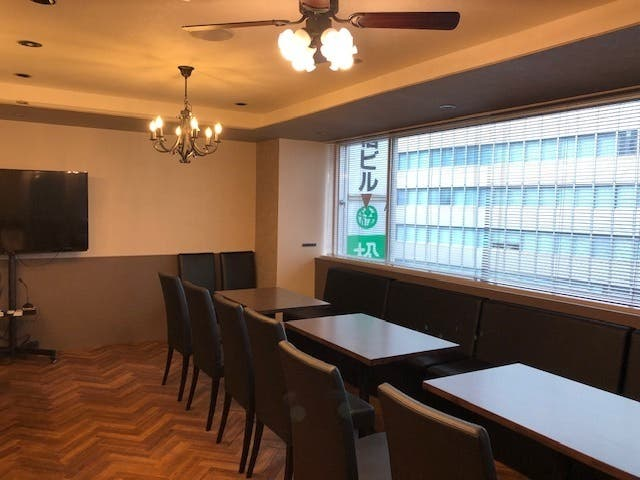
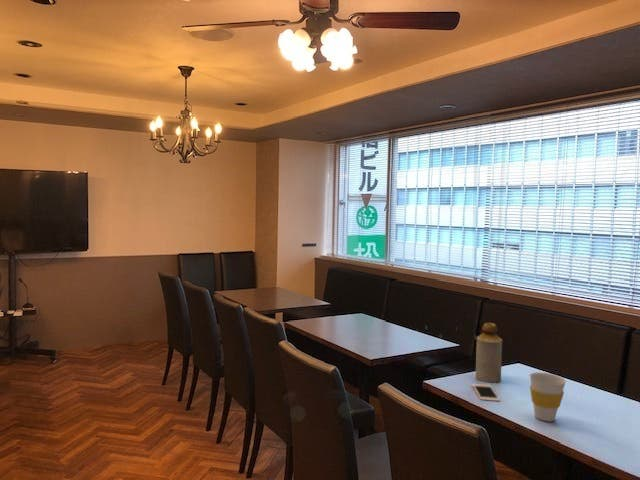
+ bottle [475,322,503,384]
+ cell phone [471,383,501,402]
+ cup [529,371,567,422]
